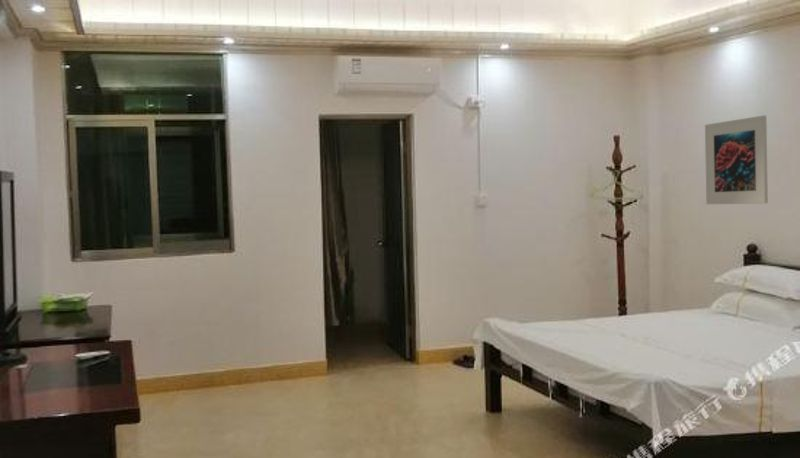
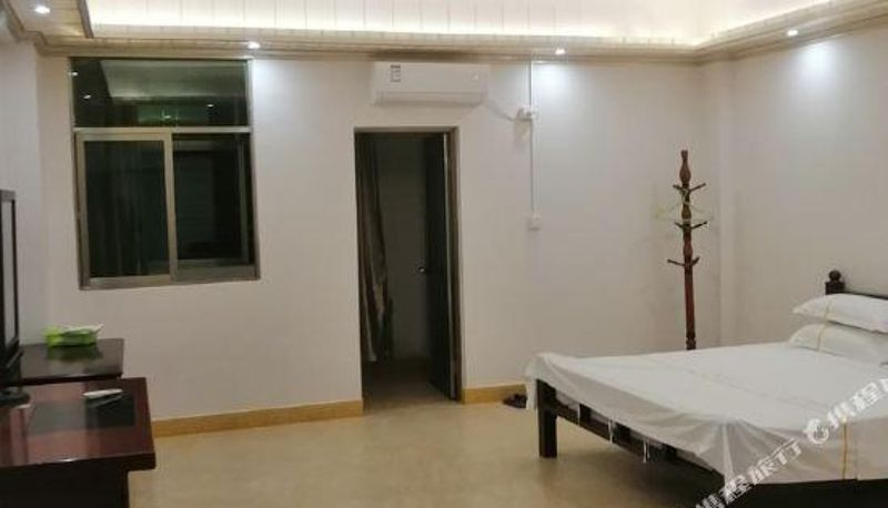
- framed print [704,114,769,205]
